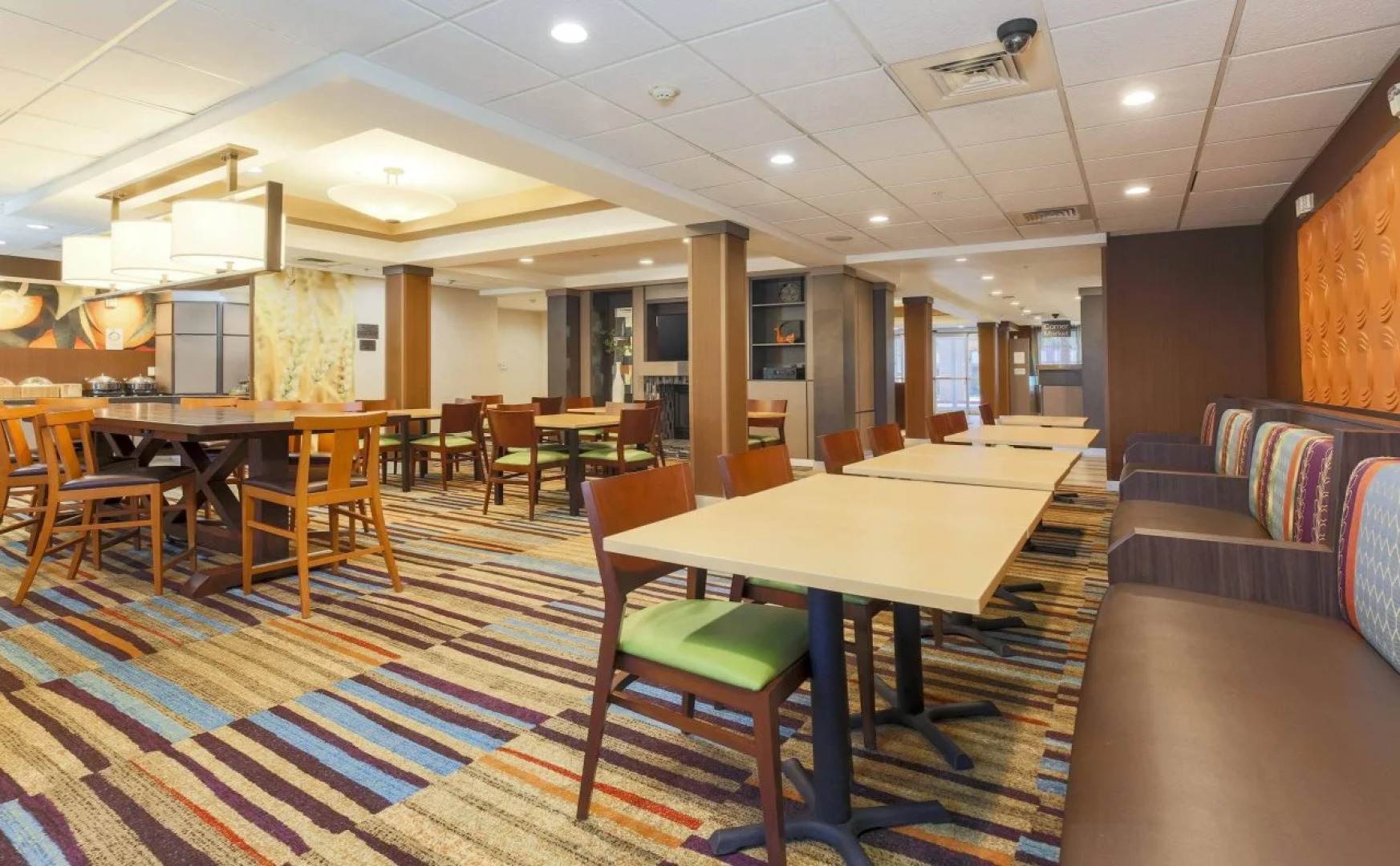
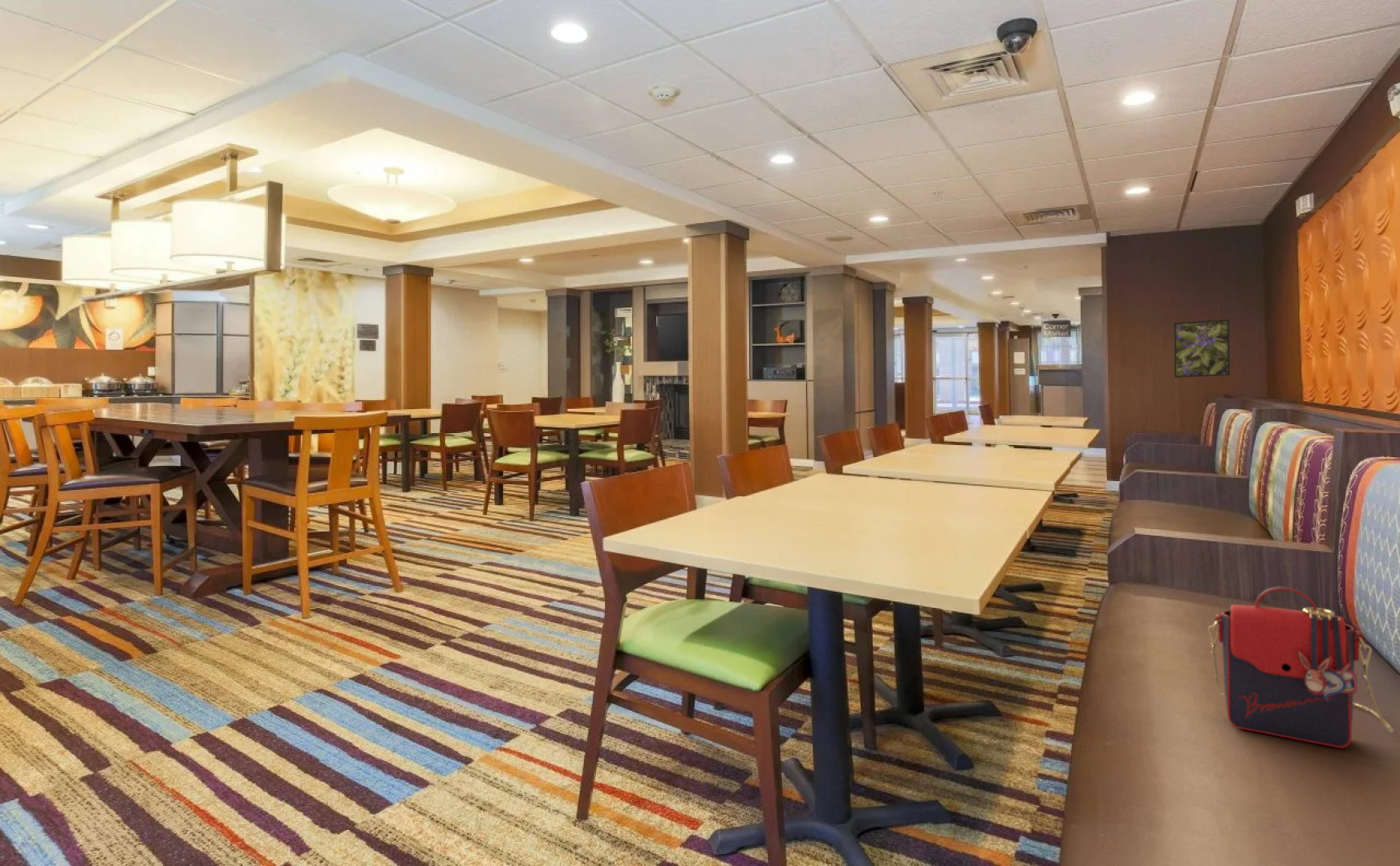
+ handbag [1207,585,1394,749]
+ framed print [1173,318,1231,378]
